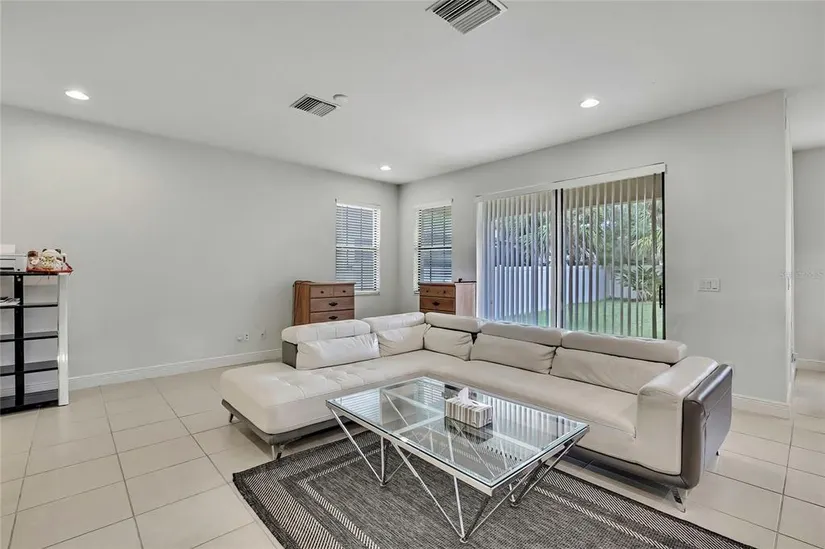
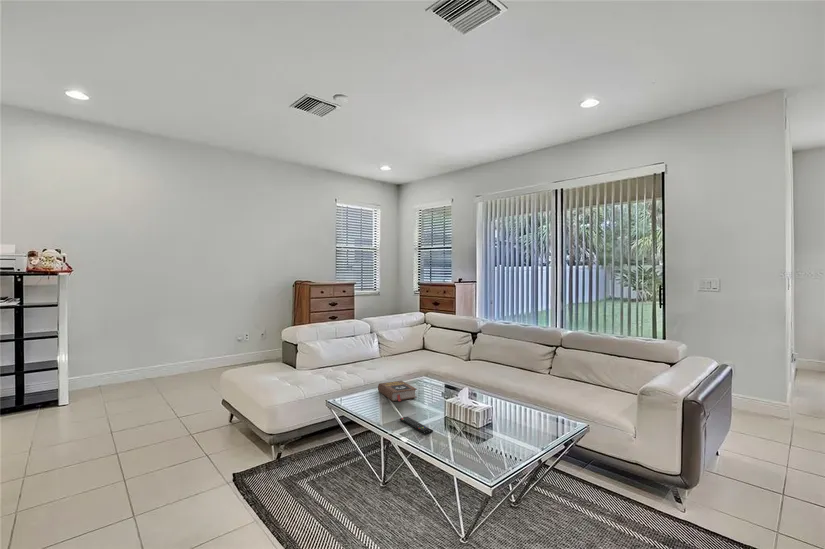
+ remote control [399,416,434,435]
+ book [377,380,418,402]
